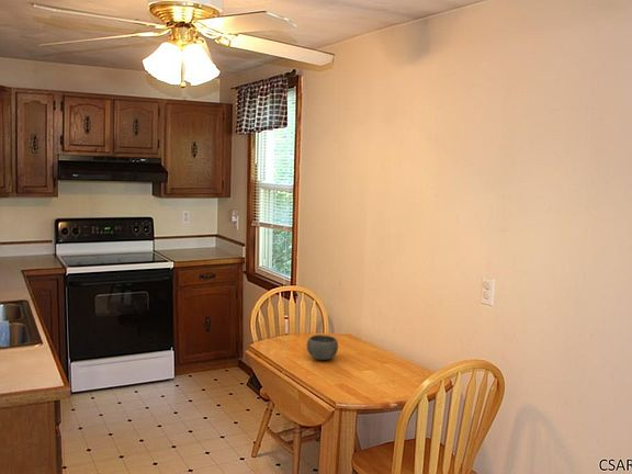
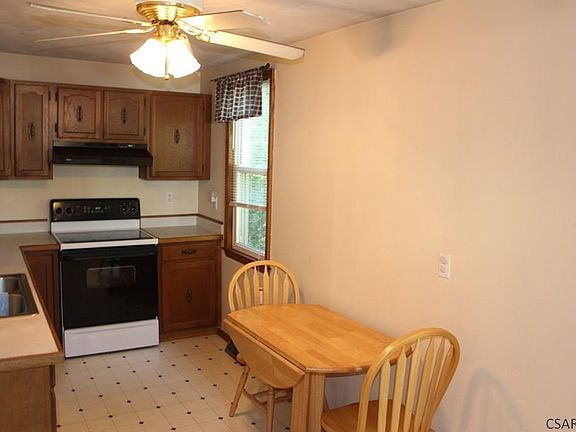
- bowl [306,334,339,361]
